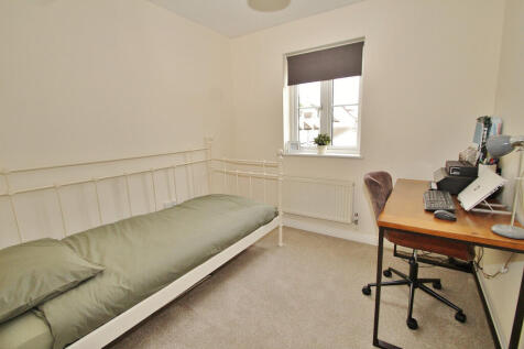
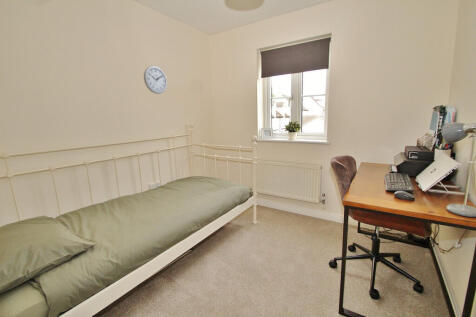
+ wall clock [143,65,168,95]
